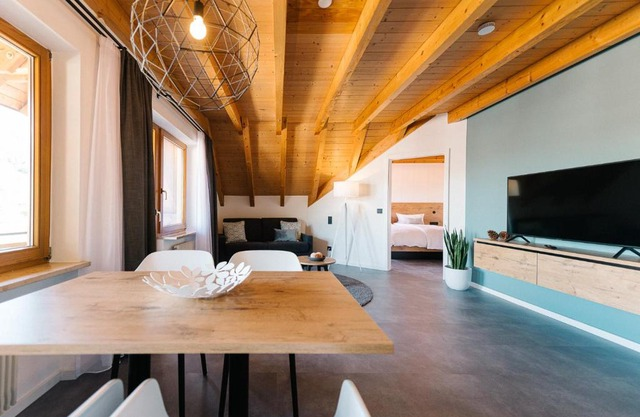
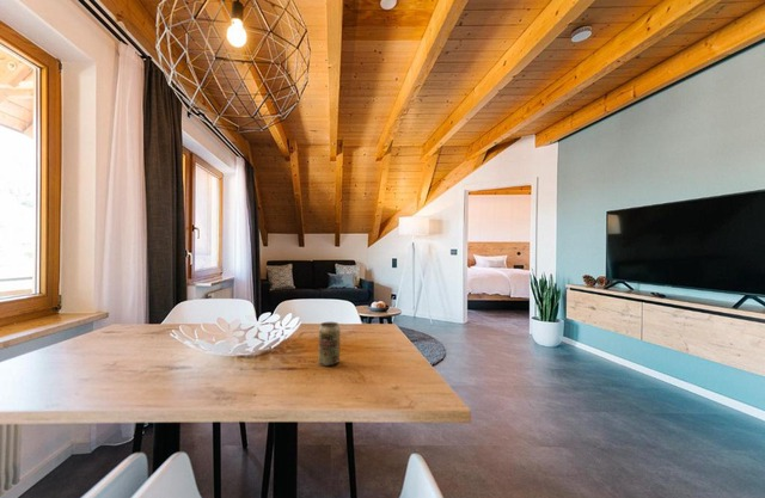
+ beverage can [318,321,341,367]
